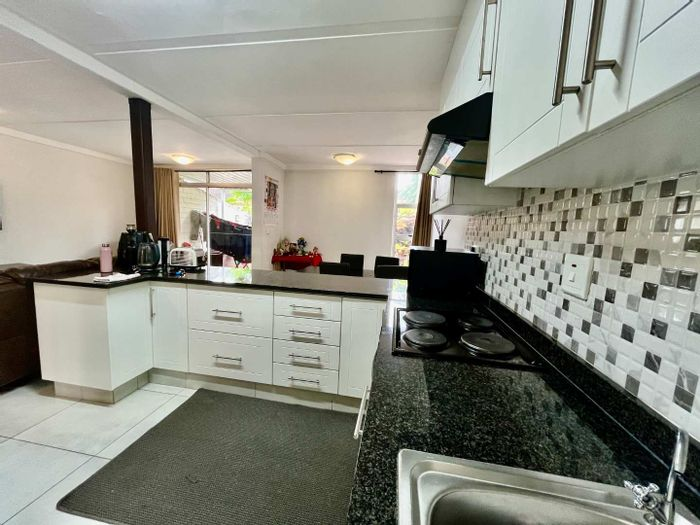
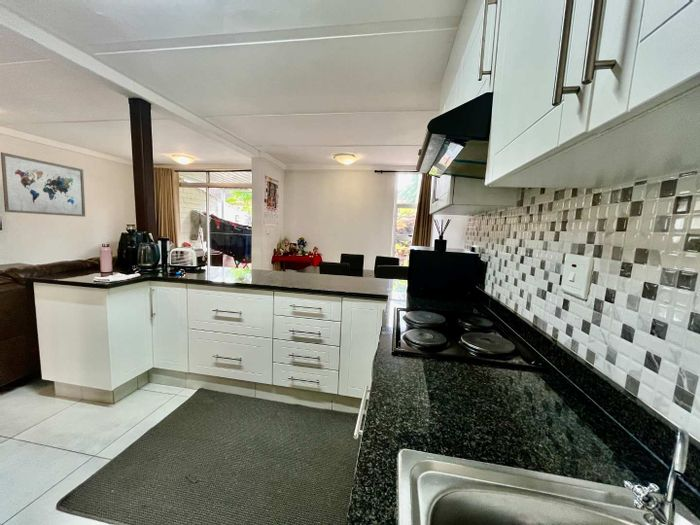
+ wall art [0,151,86,218]
